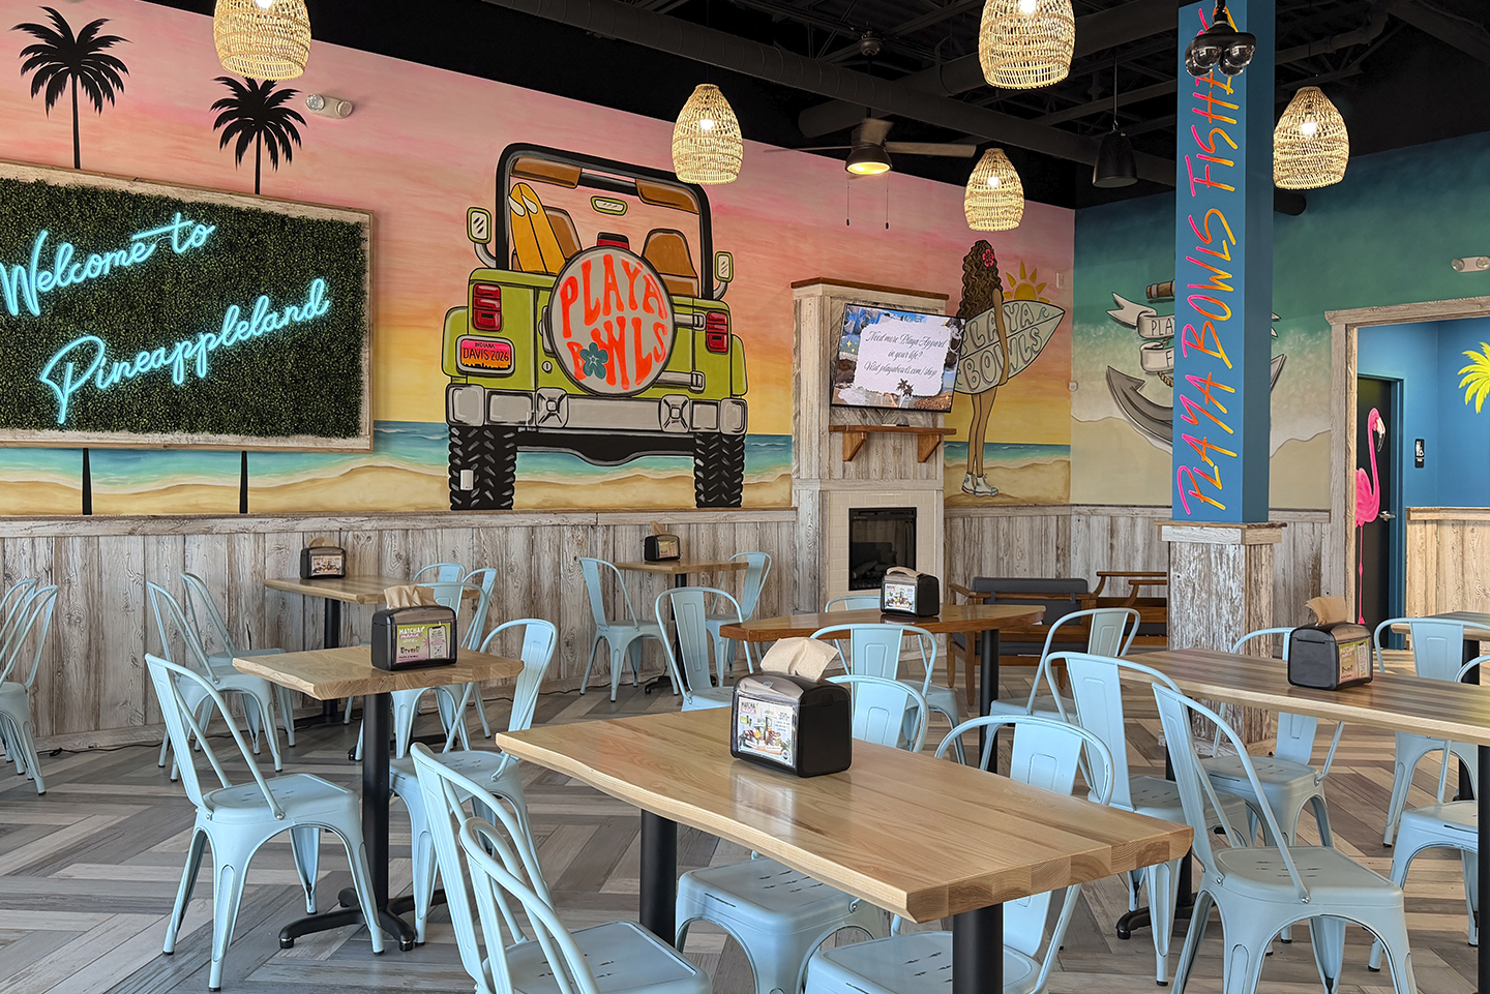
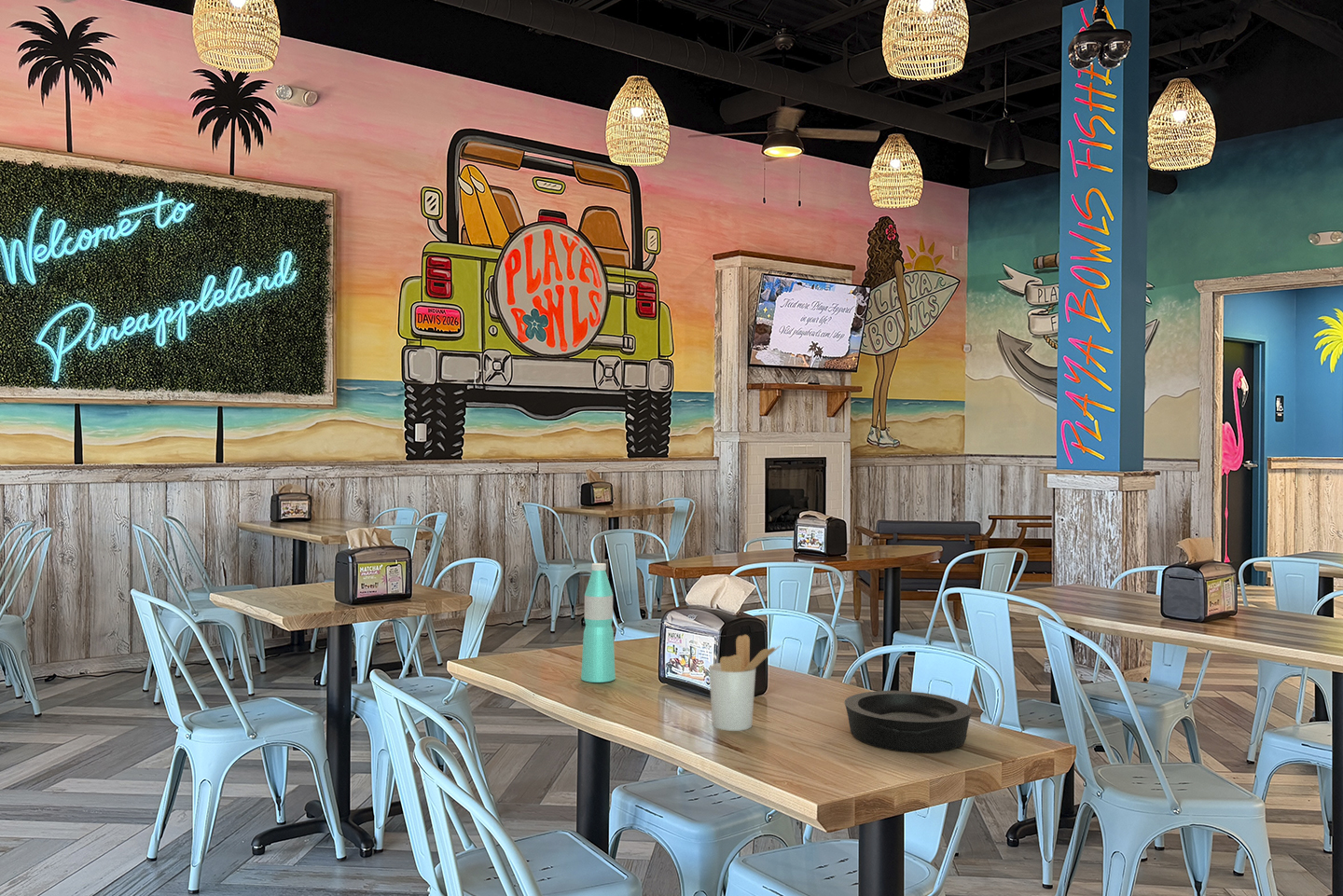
+ bowl [844,690,973,753]
+ water bottle [580,562,616,683]
+ utensil holder [708,634,782,732]
